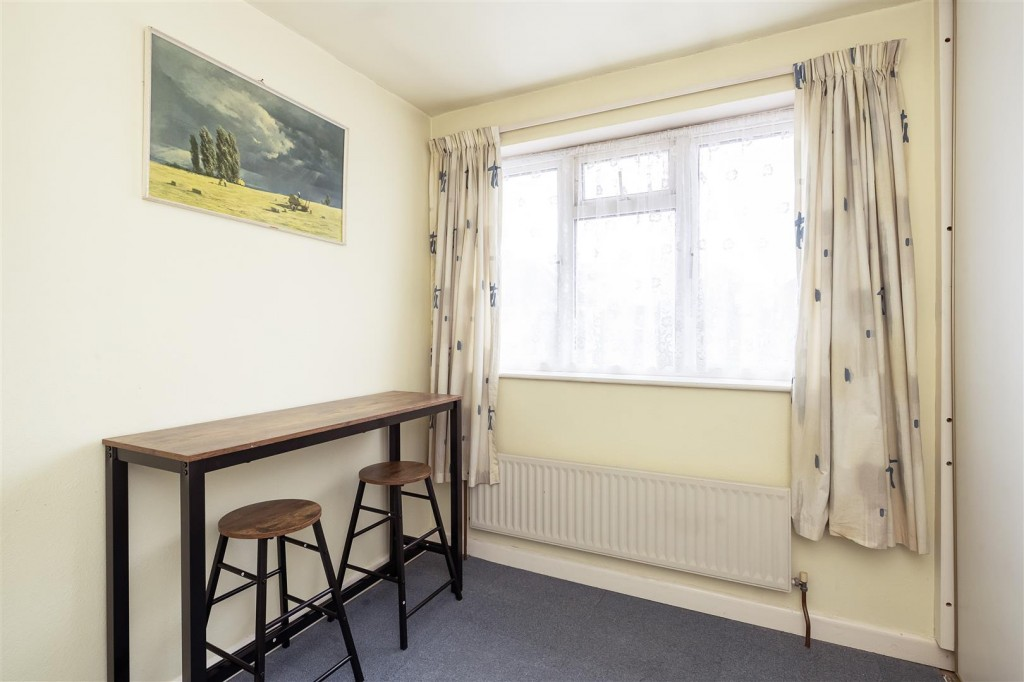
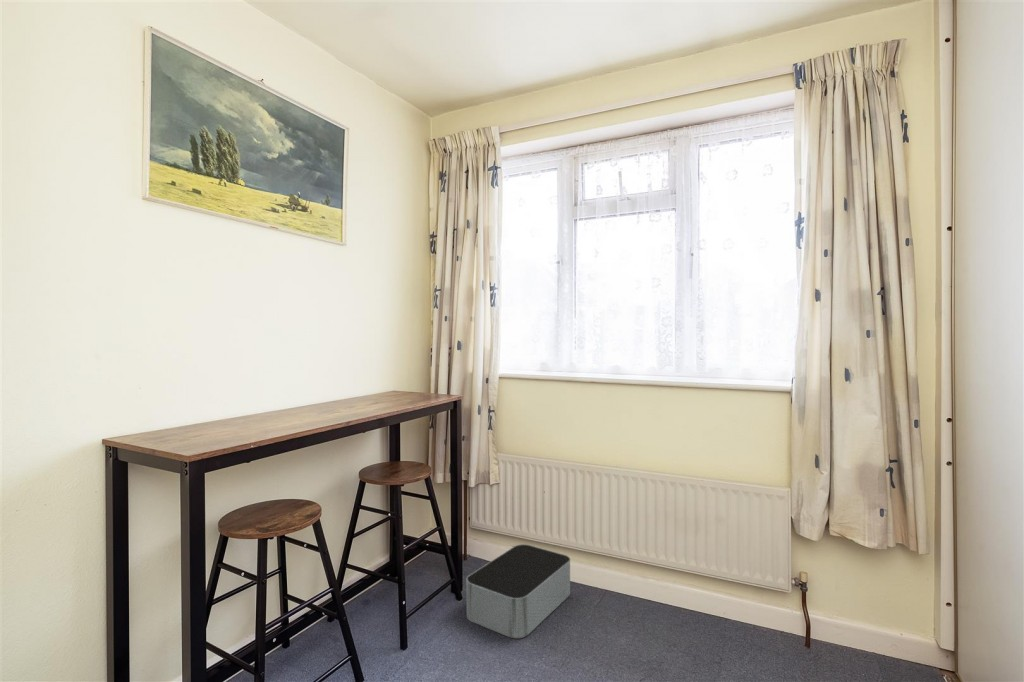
+ storage bin [465,543,571,639]
